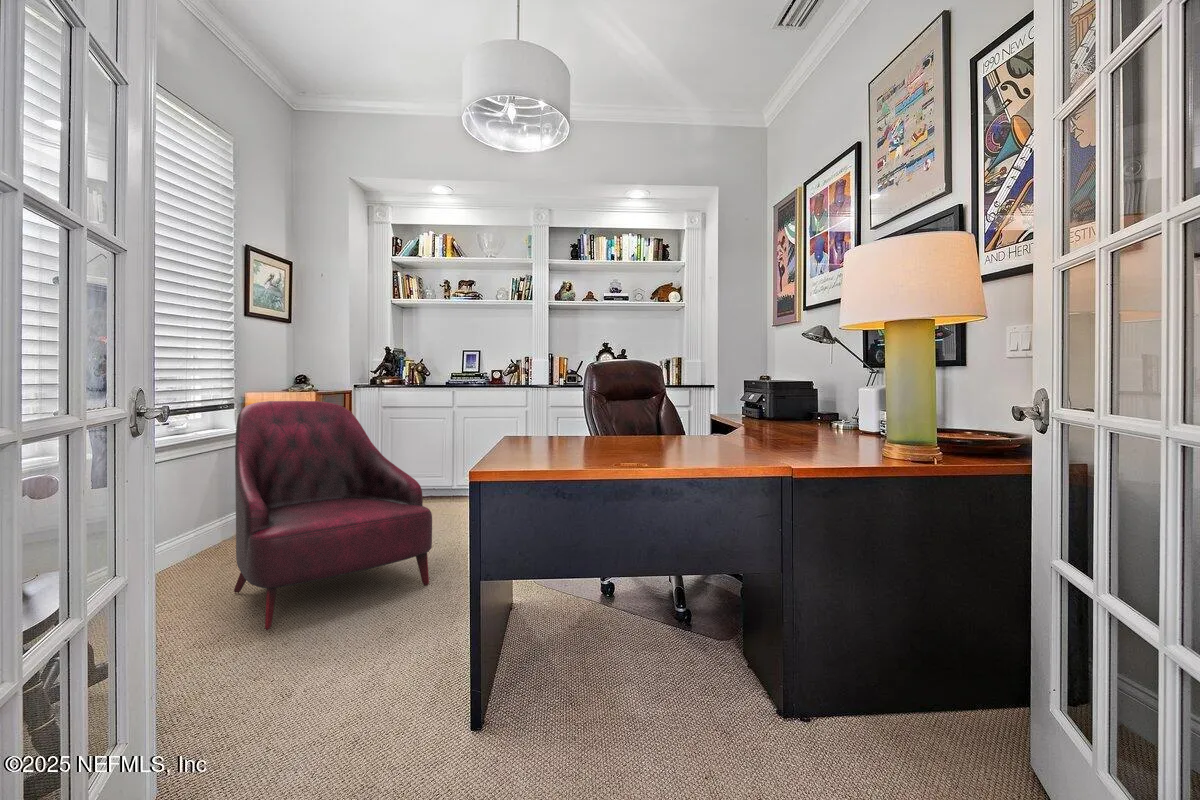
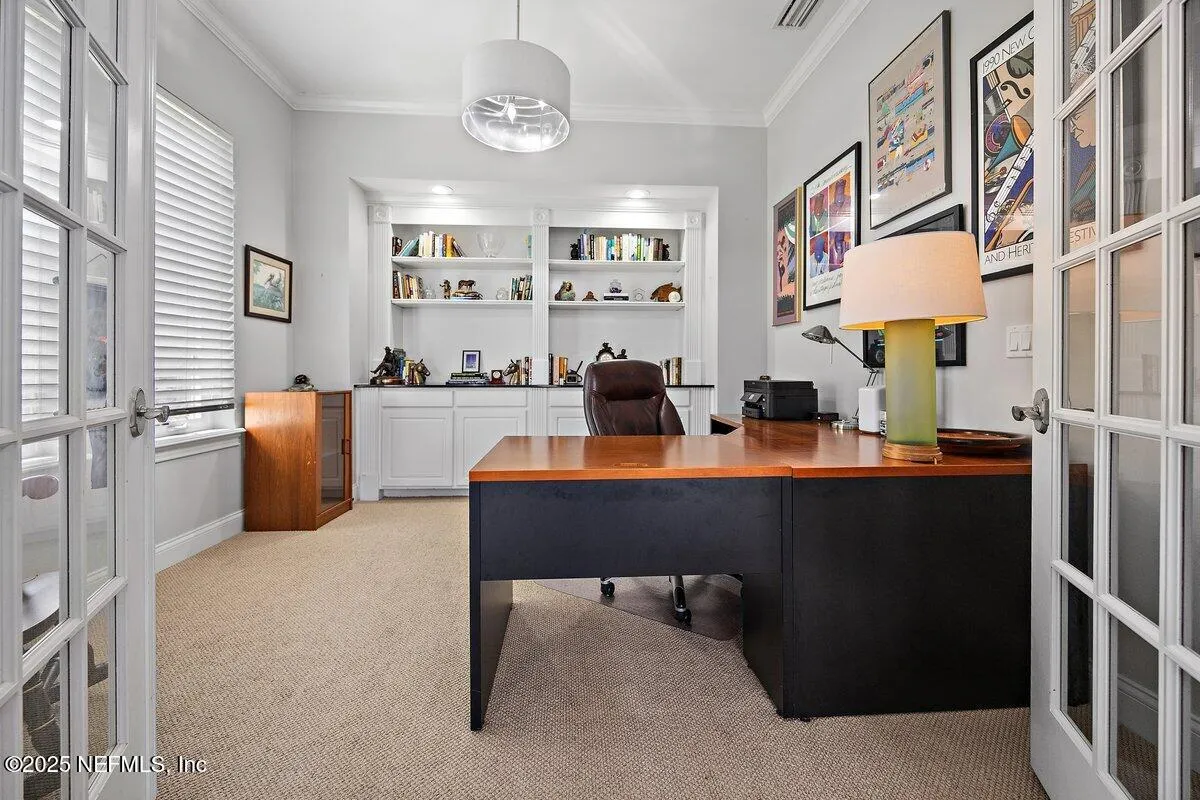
- armchair [233,400,433,631]
